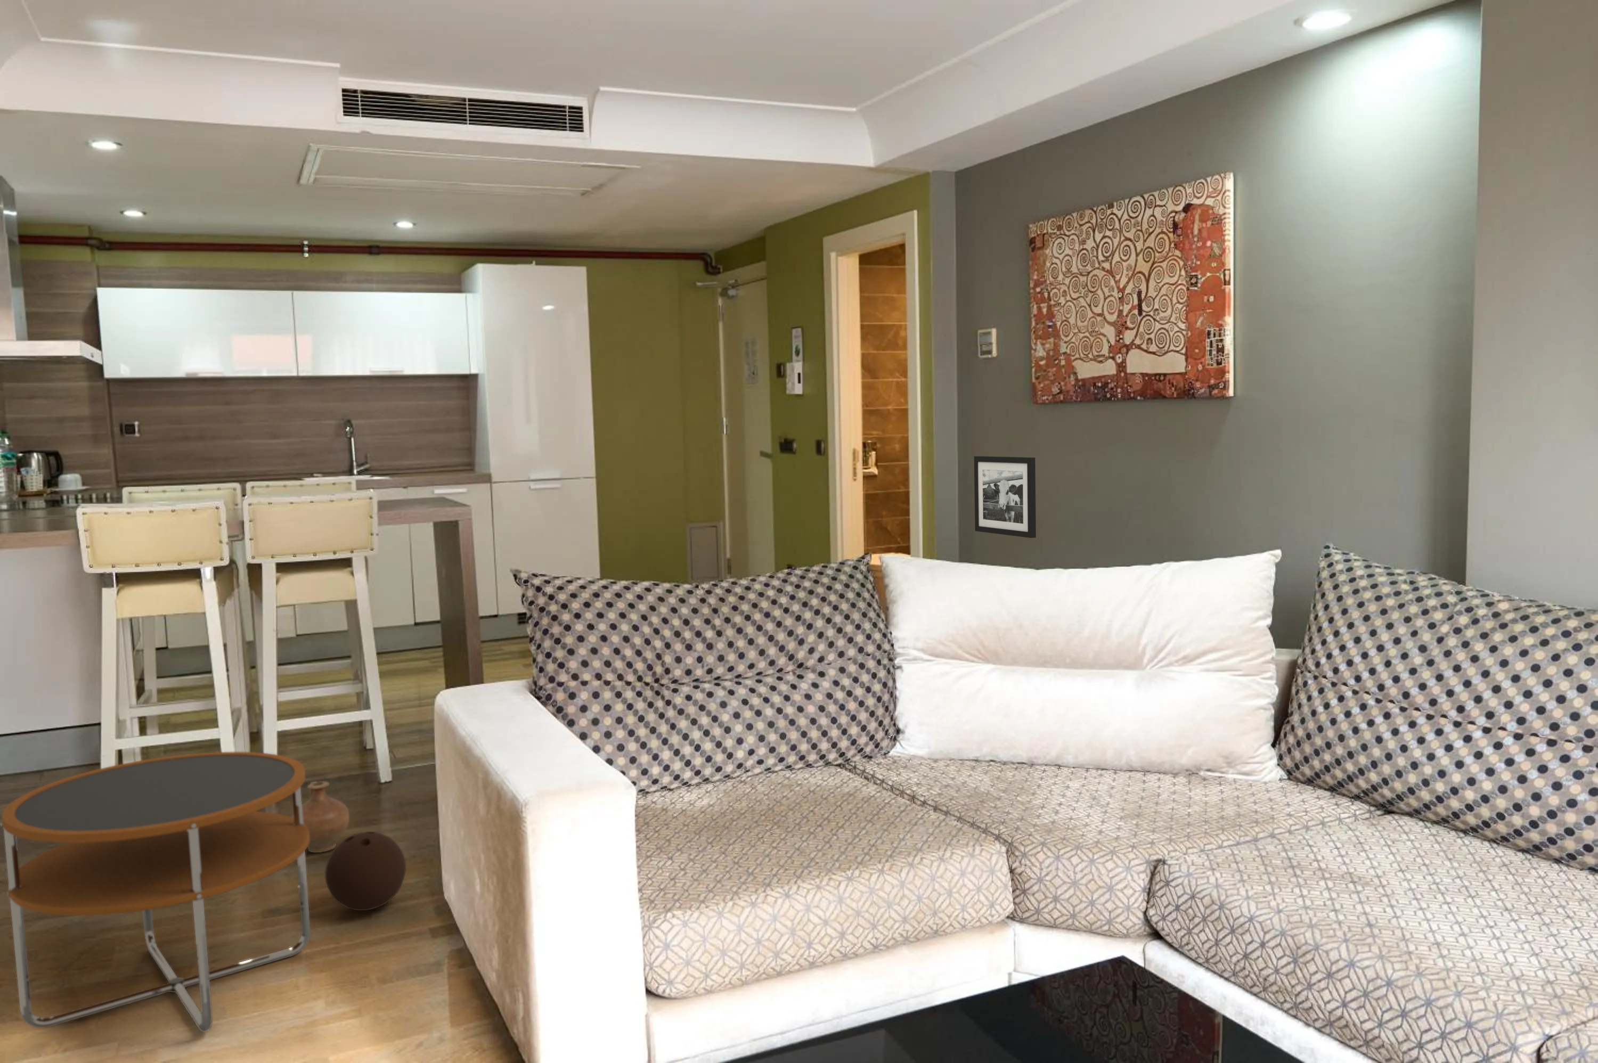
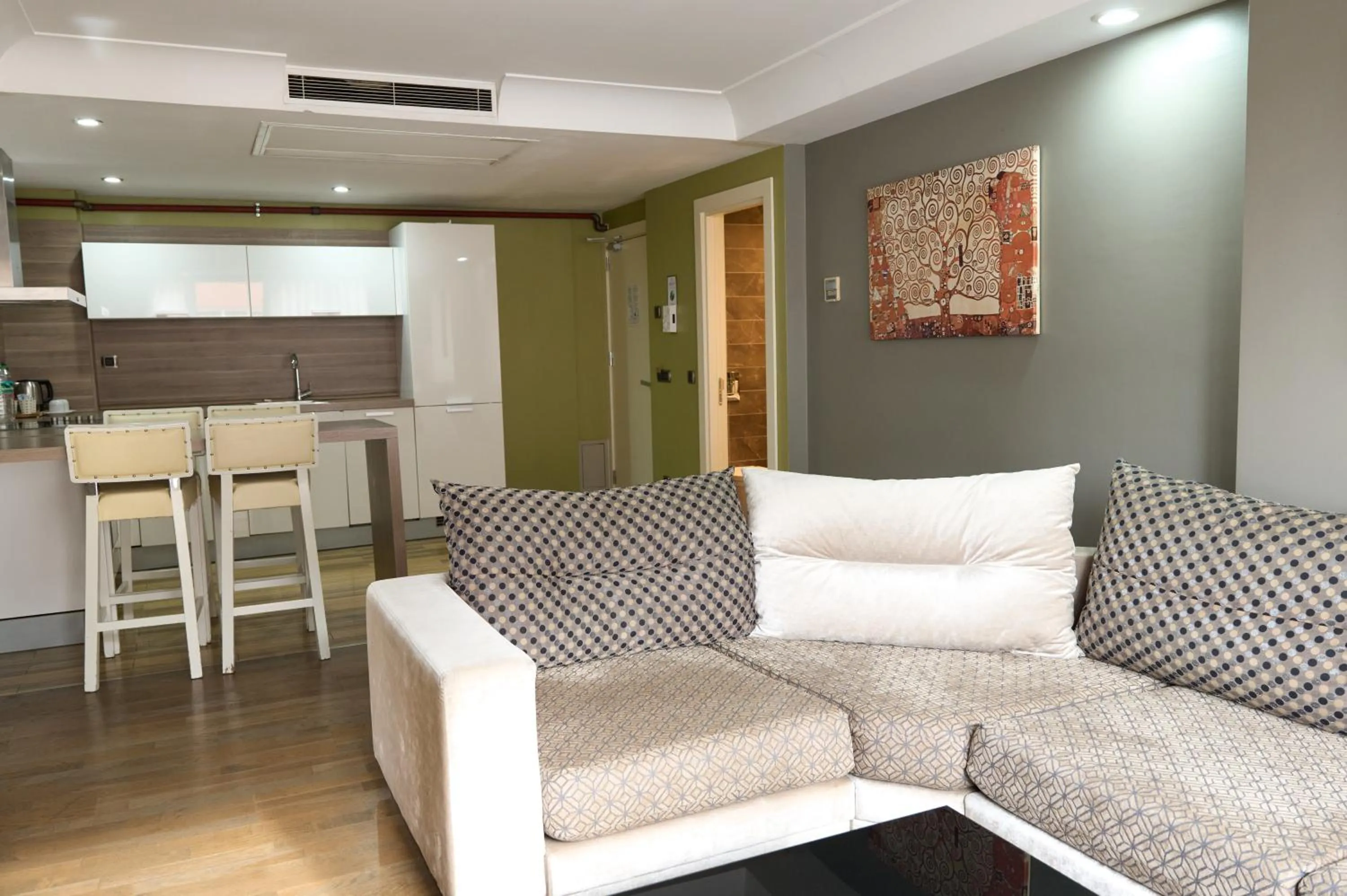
- ceramic jug [292,781,350,853]
- ball [324,830,407,911]
- picture frame [974,456,1037,539]
- side table [0,751,311,1032]
